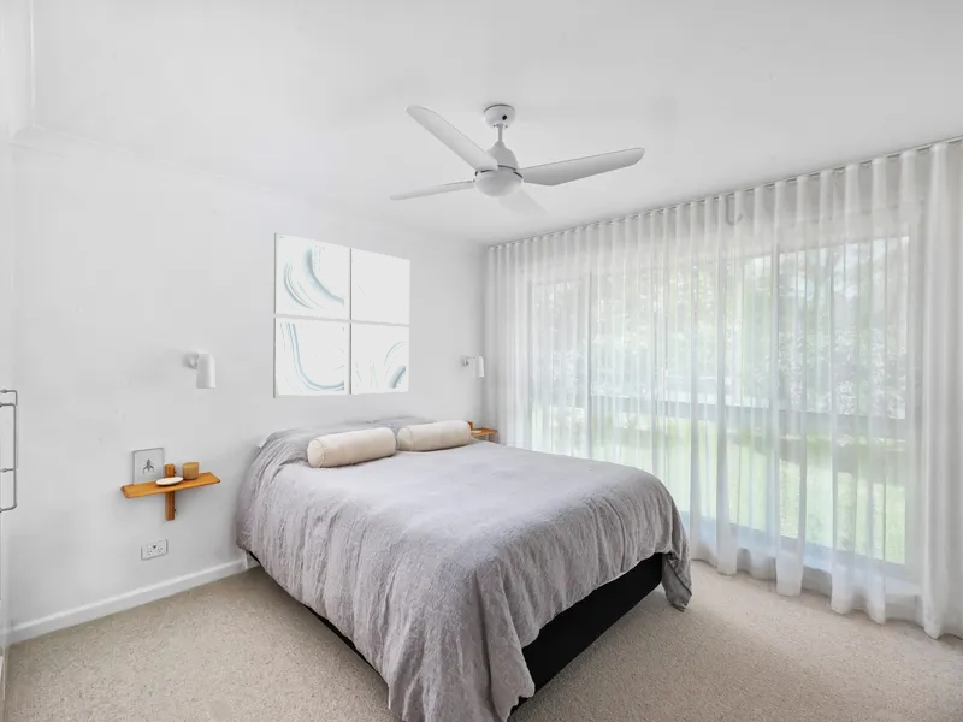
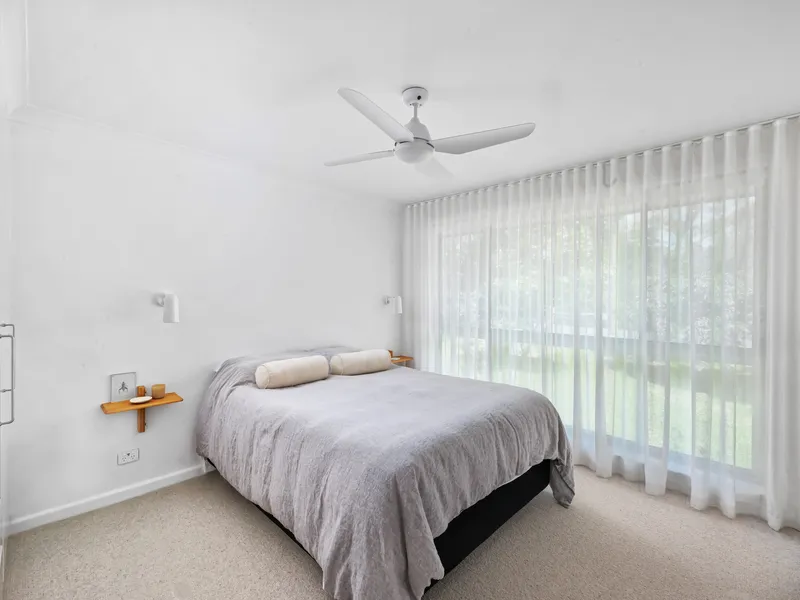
- wall art [272,231,410,400]
